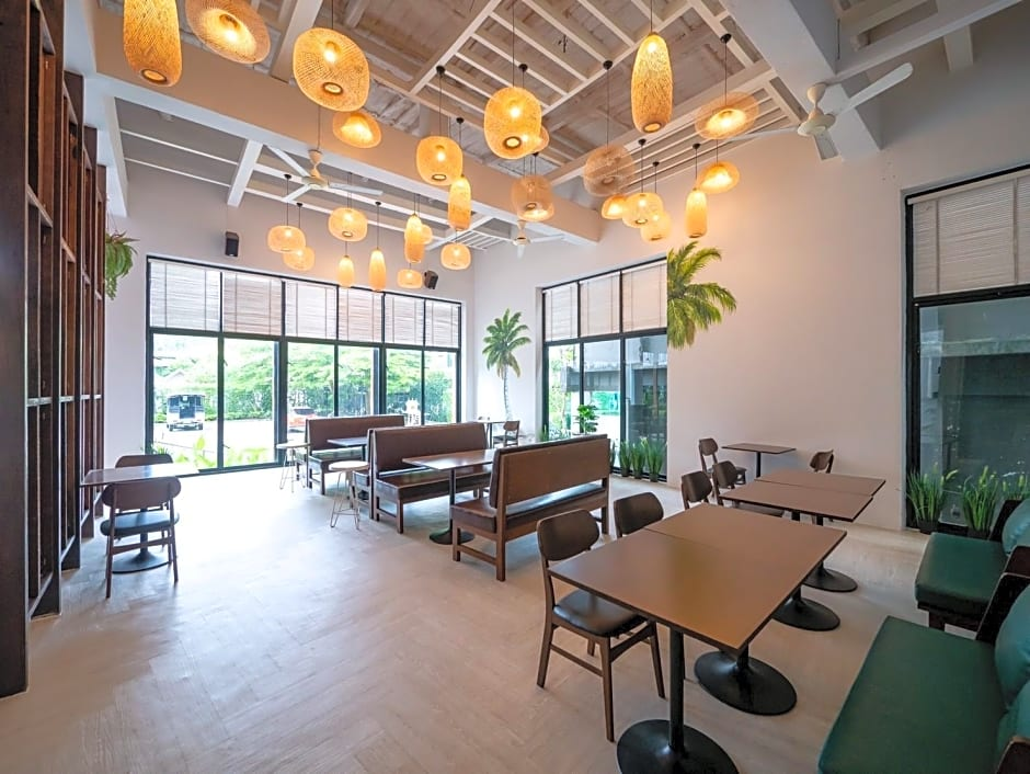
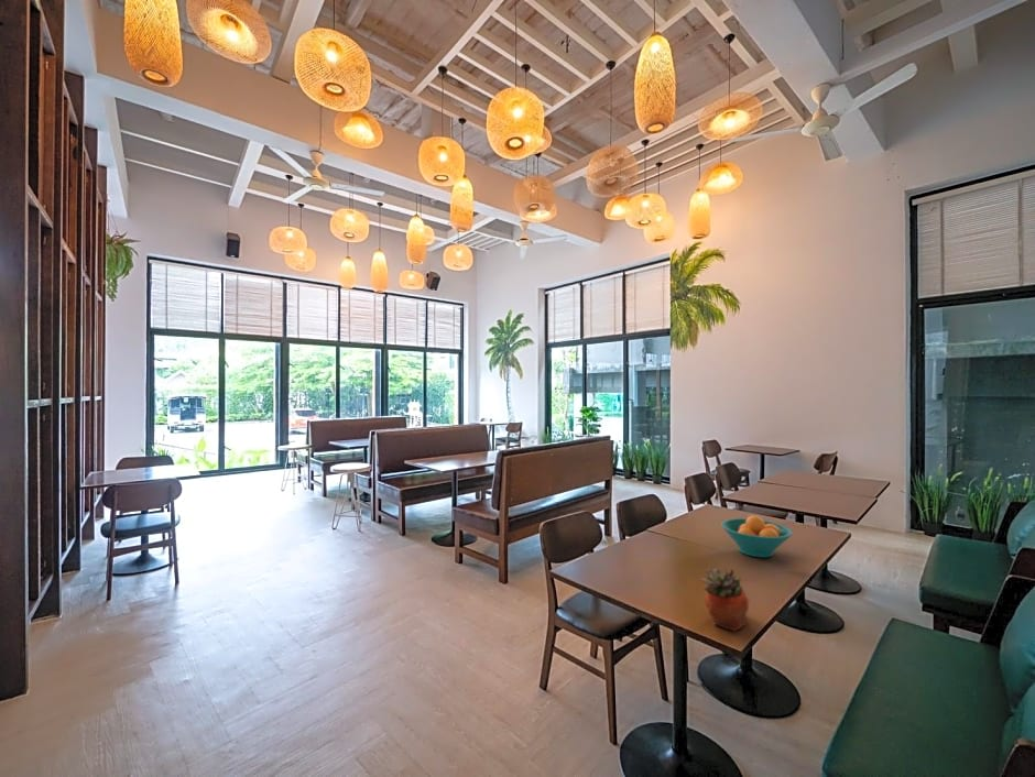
+ fruit bowl [720,514,794,559]
+ succulent planter [699,567,750,632]
